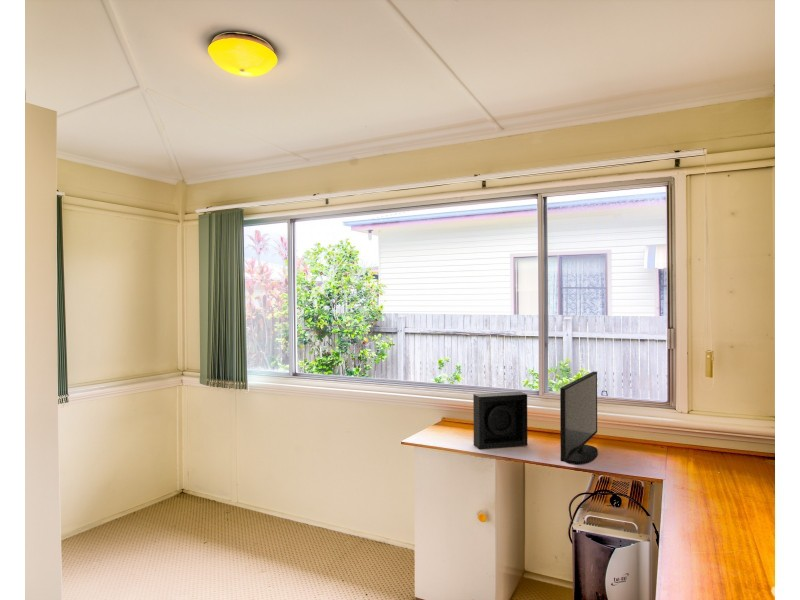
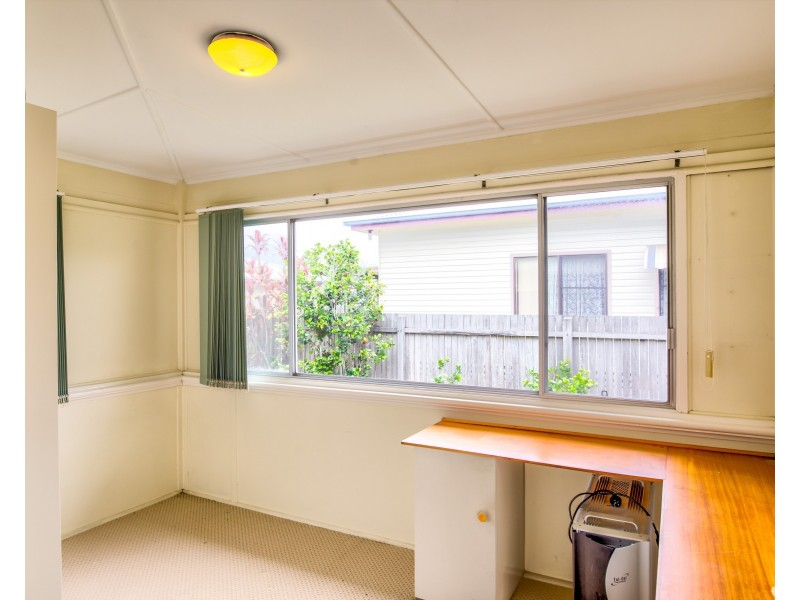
- monitor [559,371,599,466]
- speaker [472,391,528,450]
